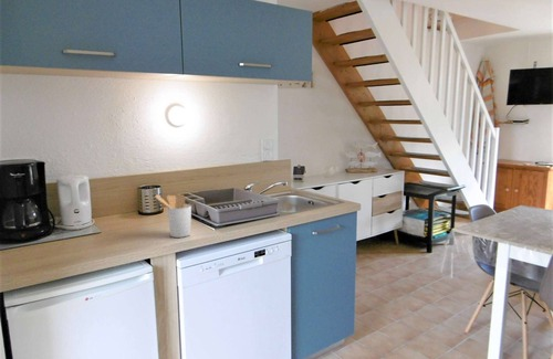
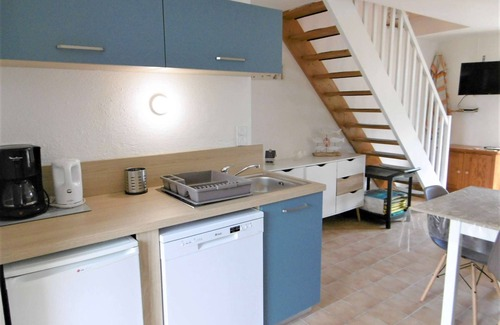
- utensil holder [154,193,192,239]
